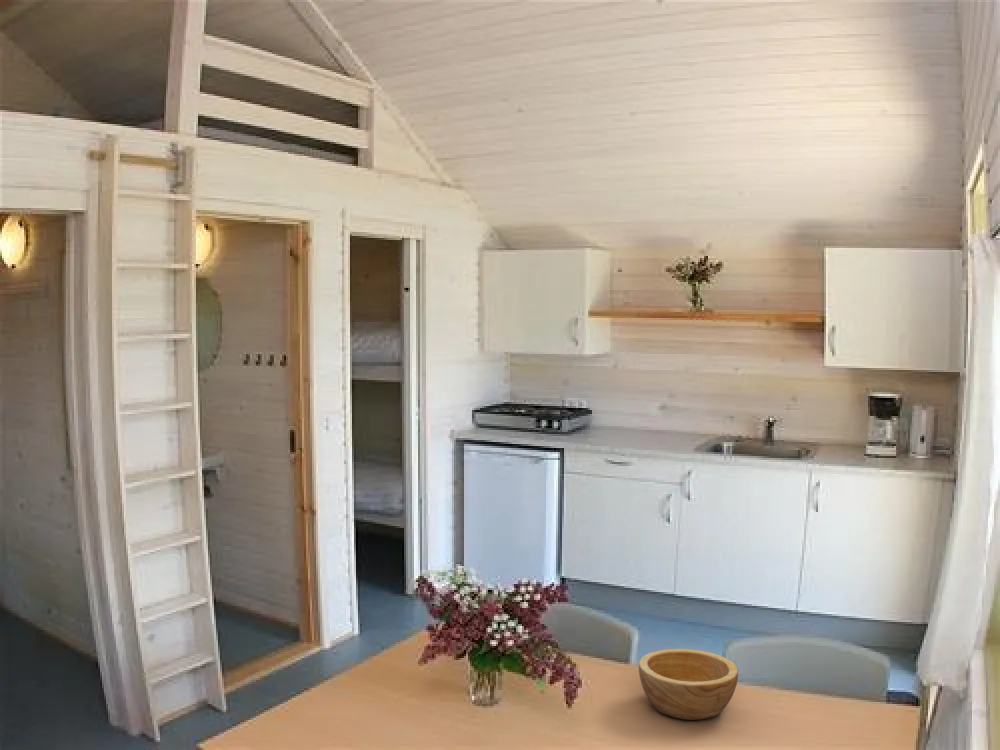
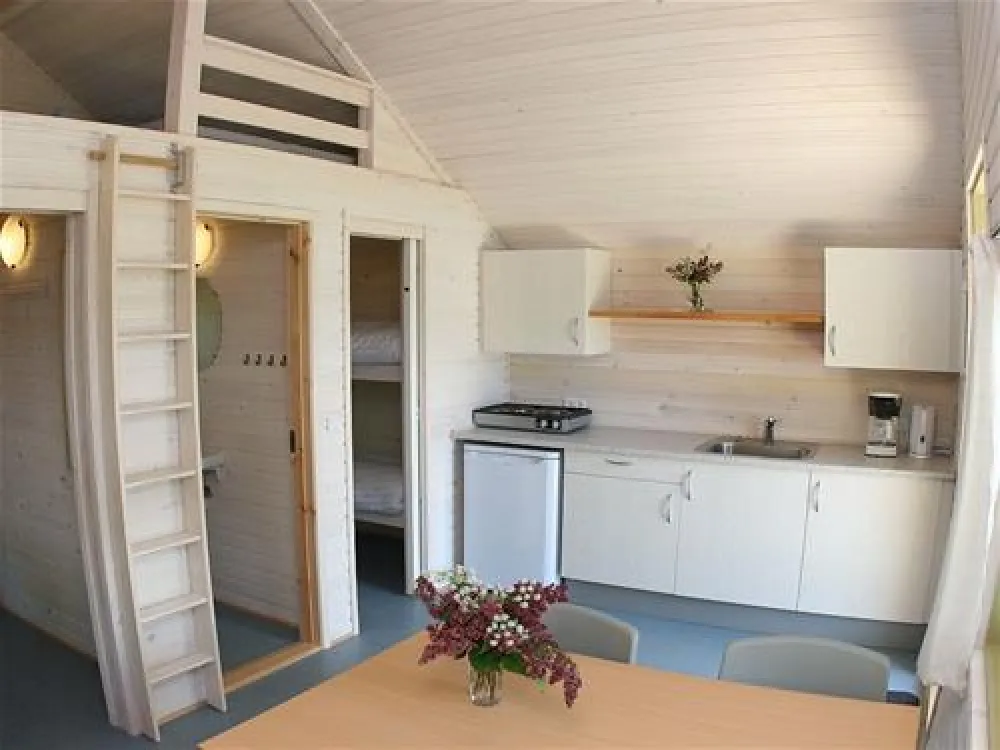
- bowl [638,648,739,721]
